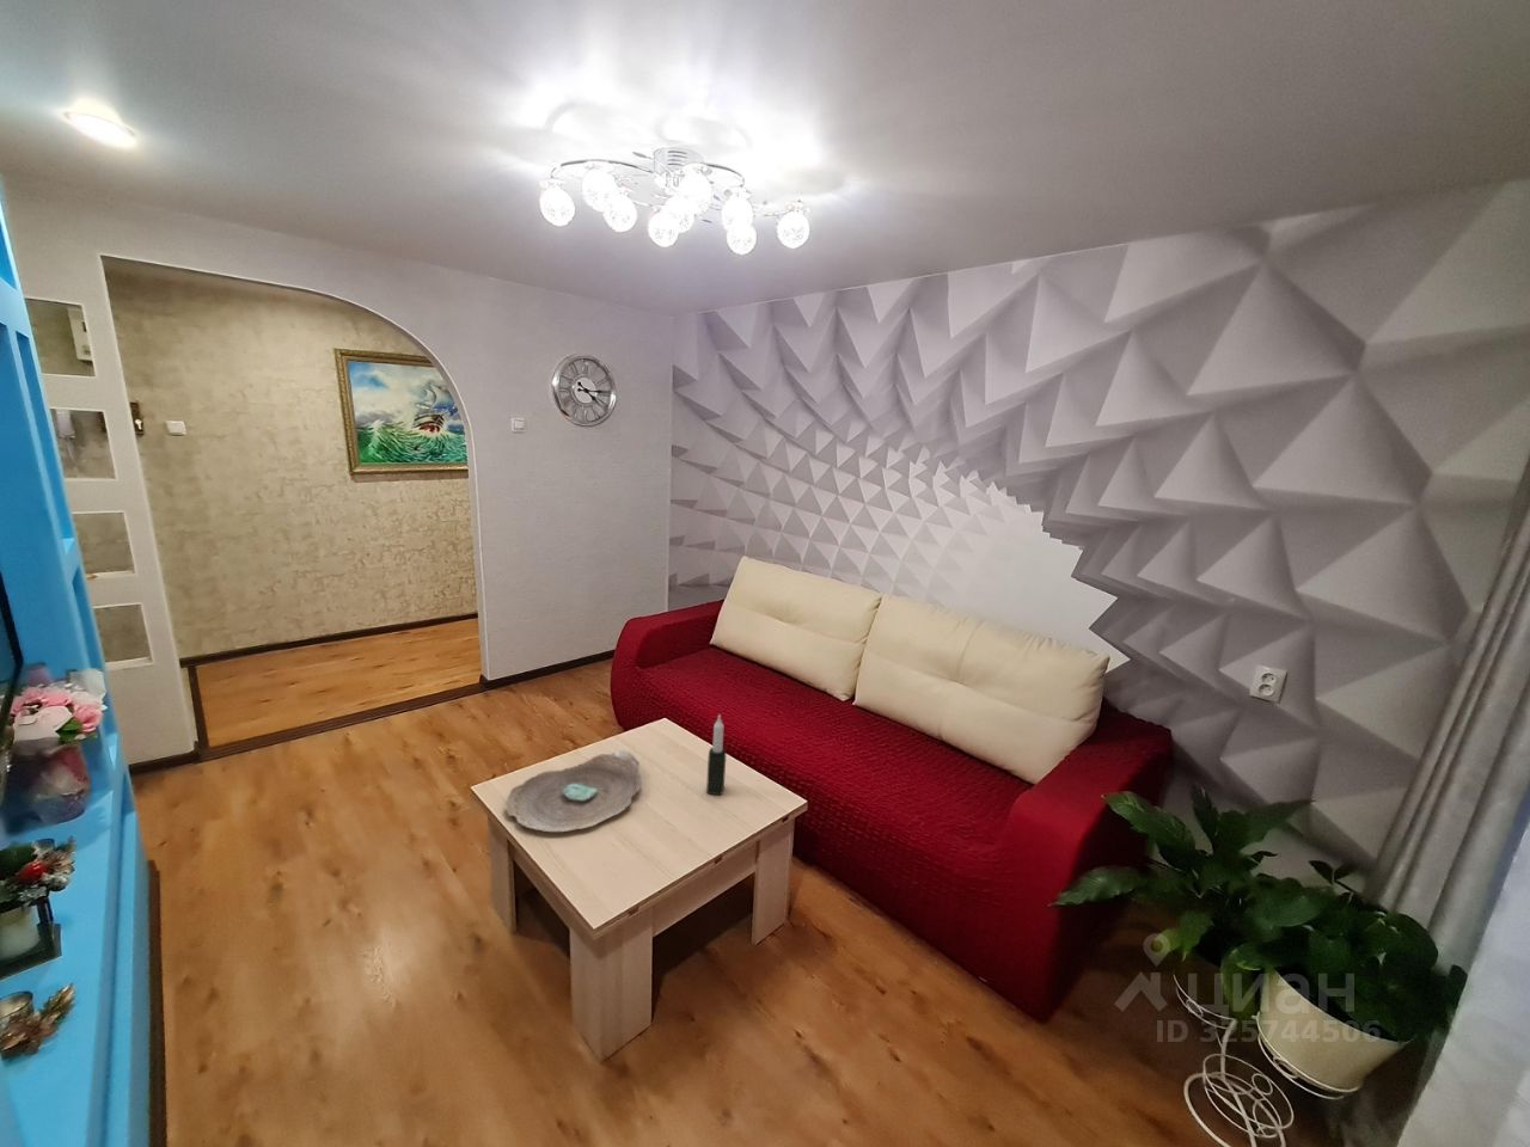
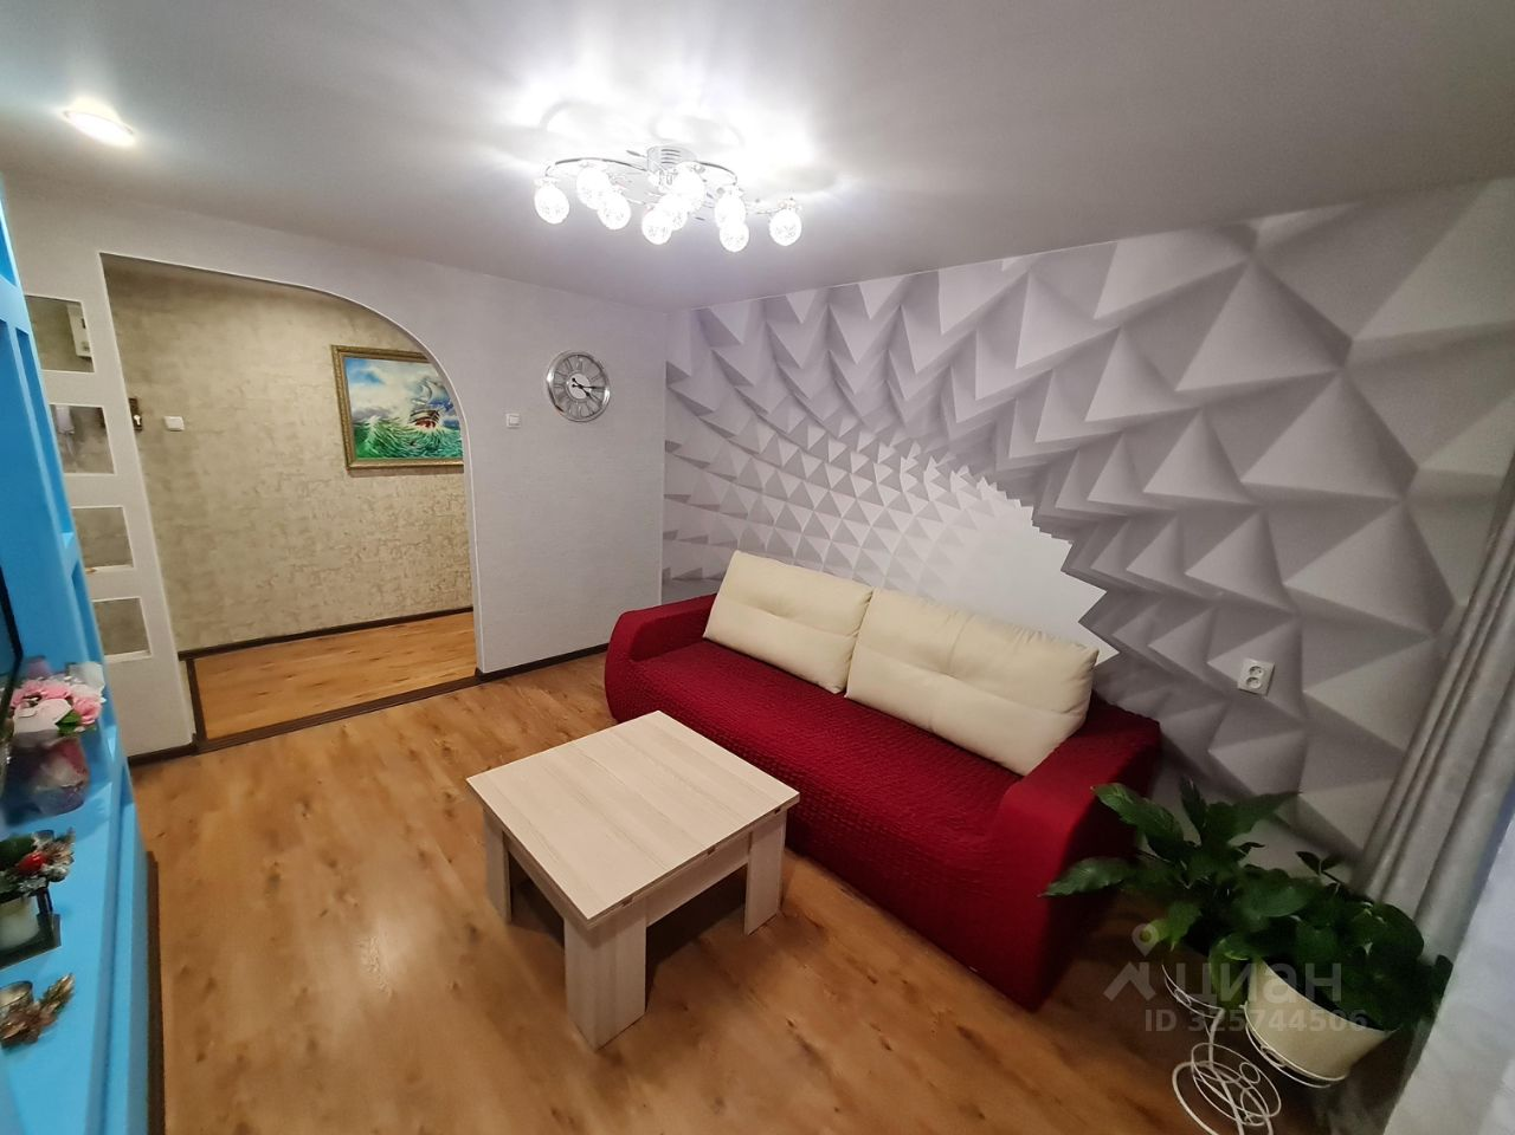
- candle [705,713,728,795]
- decorative bowl [504,749,643,833]
